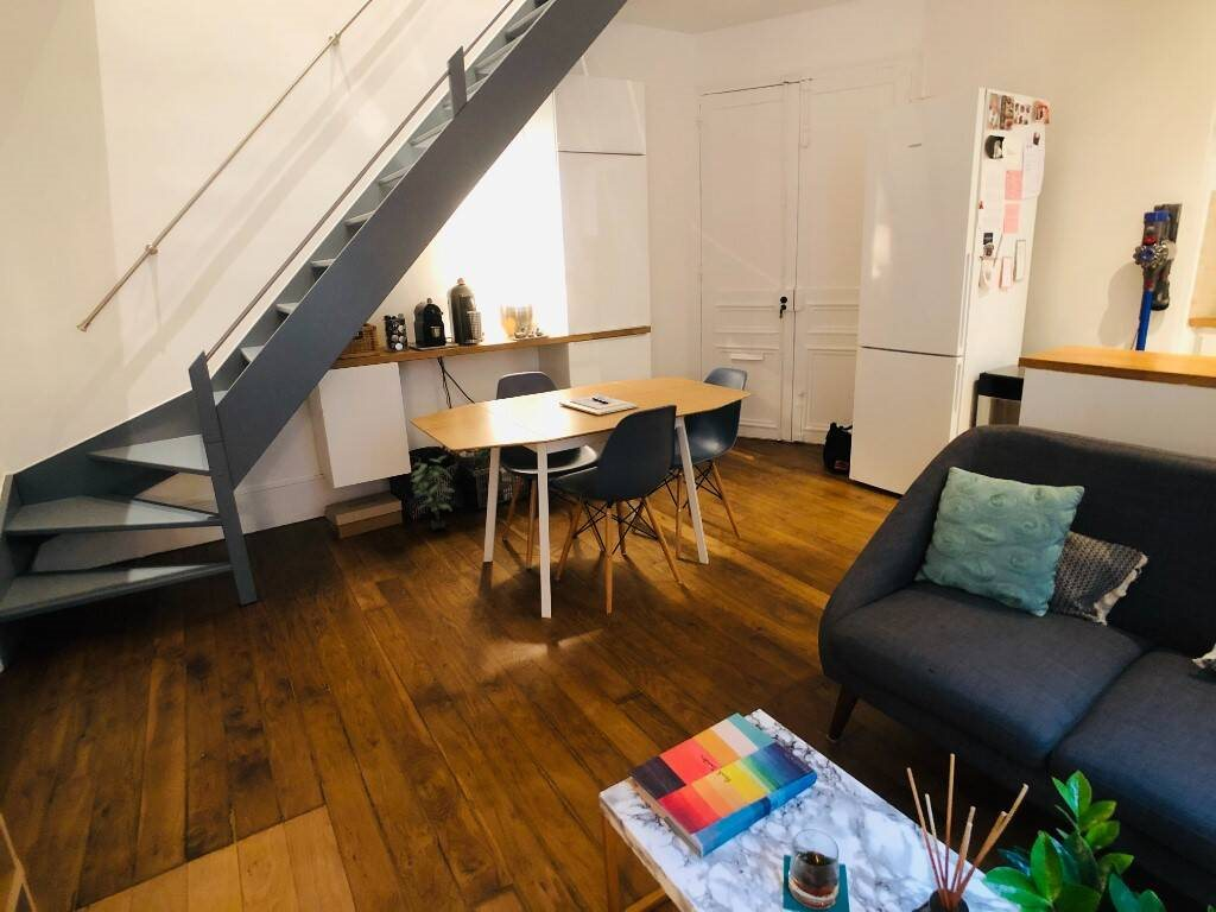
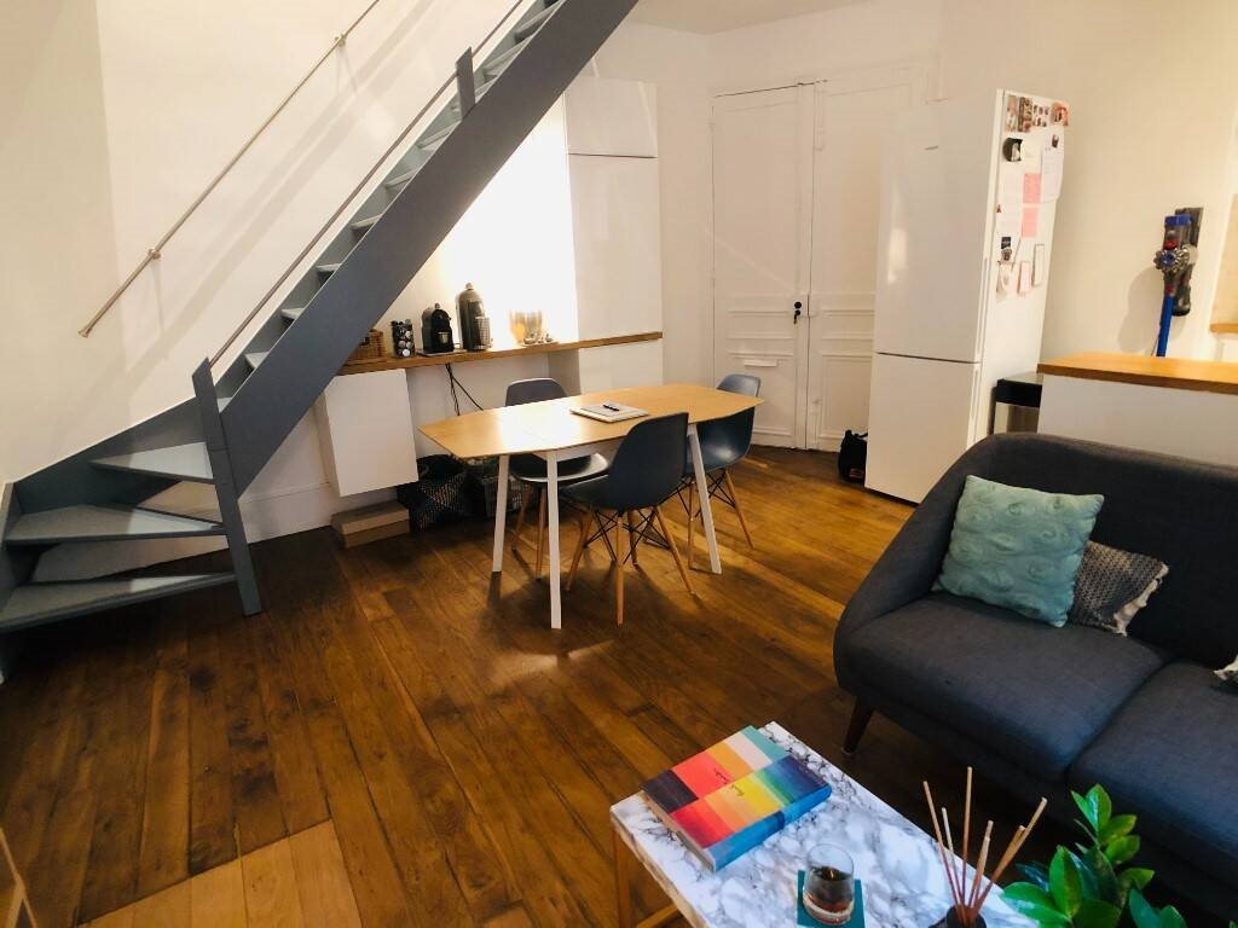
- potted plant [410,455,455,531]
